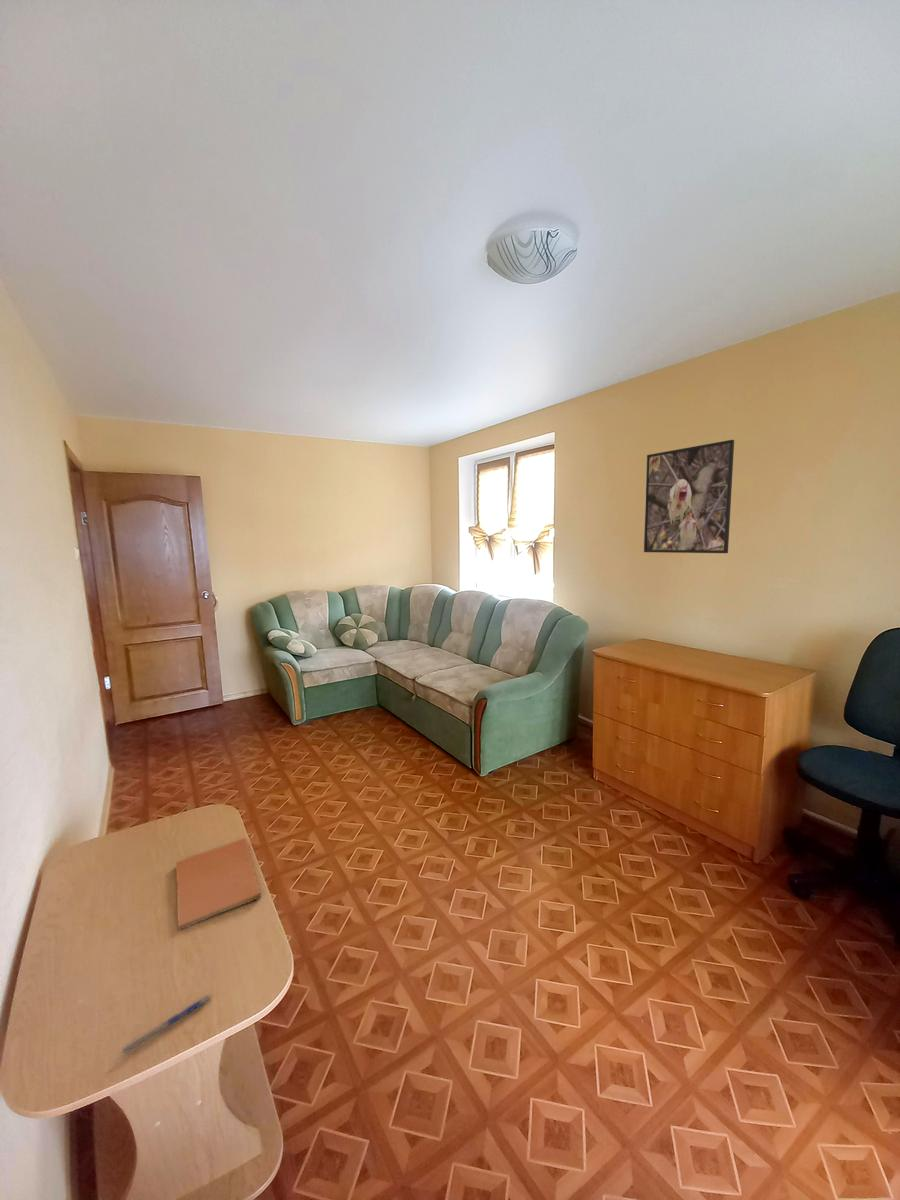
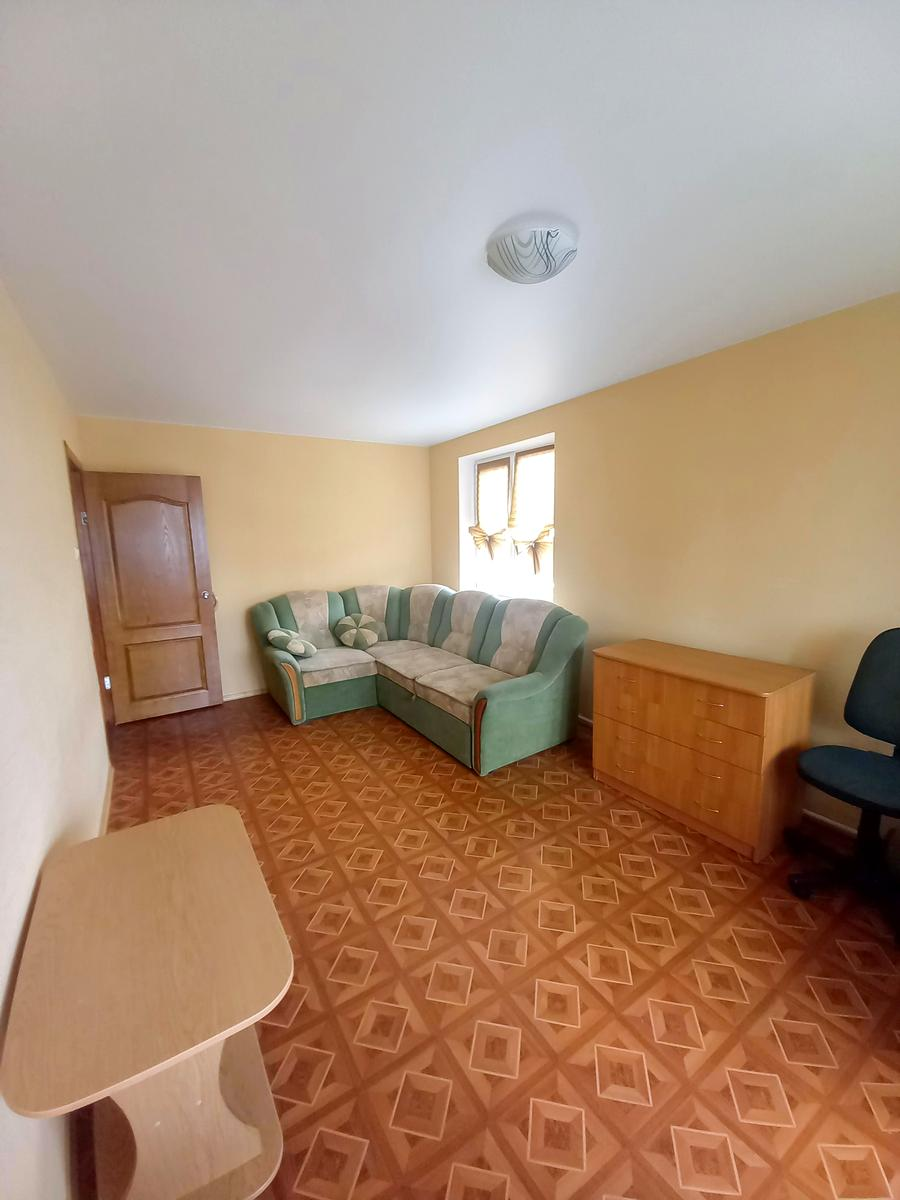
- pen [119,994,212,1057]
- book [175,837,262,931]
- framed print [643,439,735,554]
